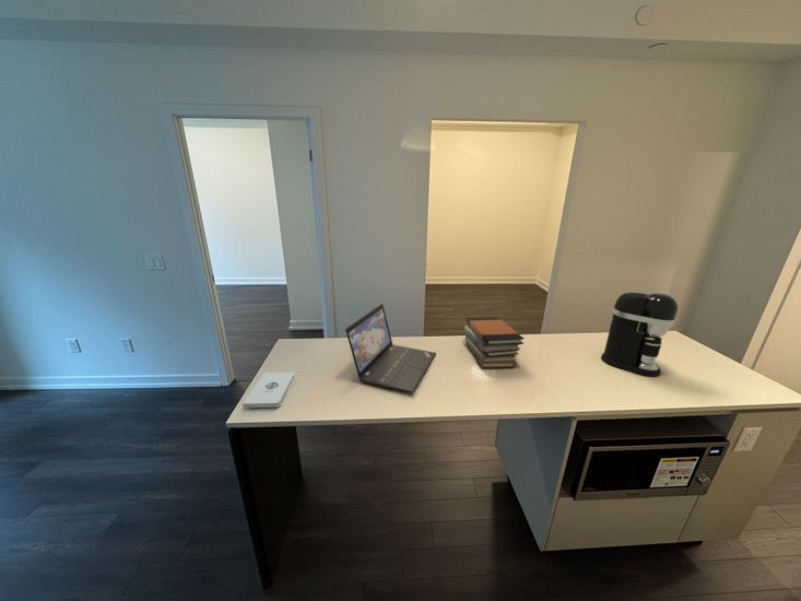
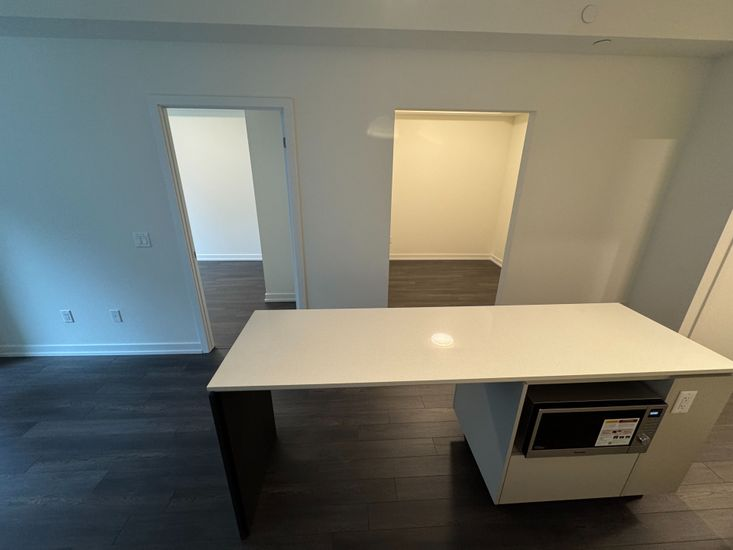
- book stack [463,316,526,369]
- coffee maker [600,292,680,377]
- notepad [242,372,295,409]
- laptop [344,303,437,394]
